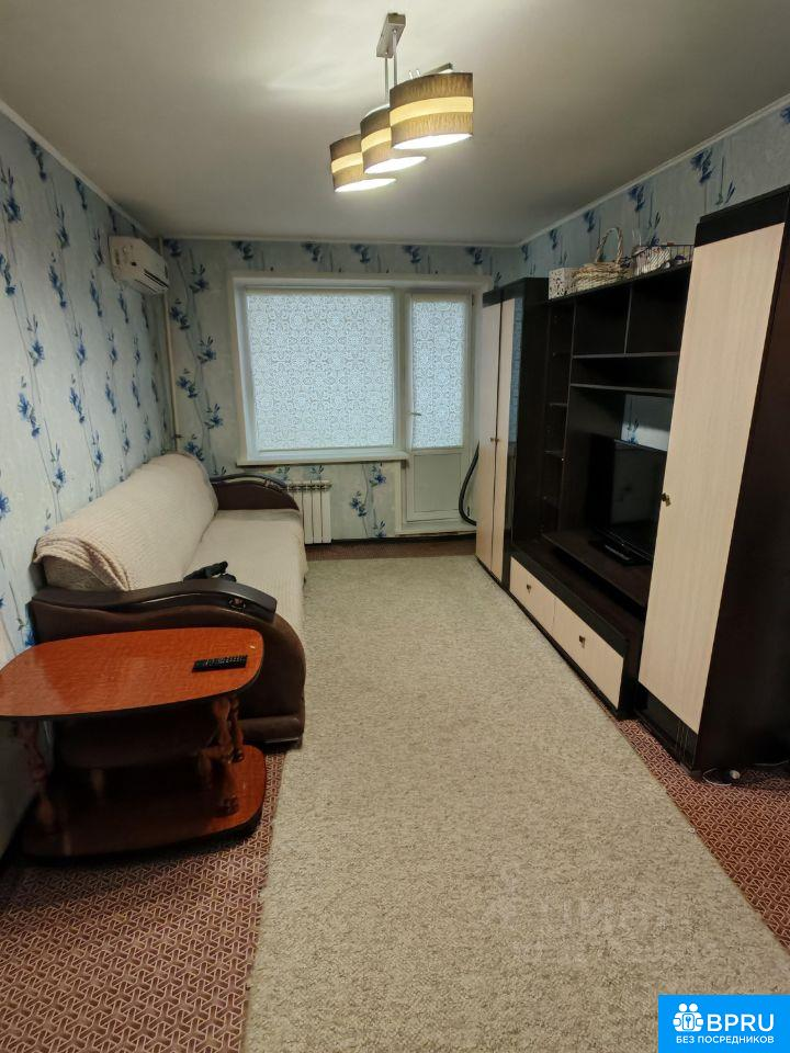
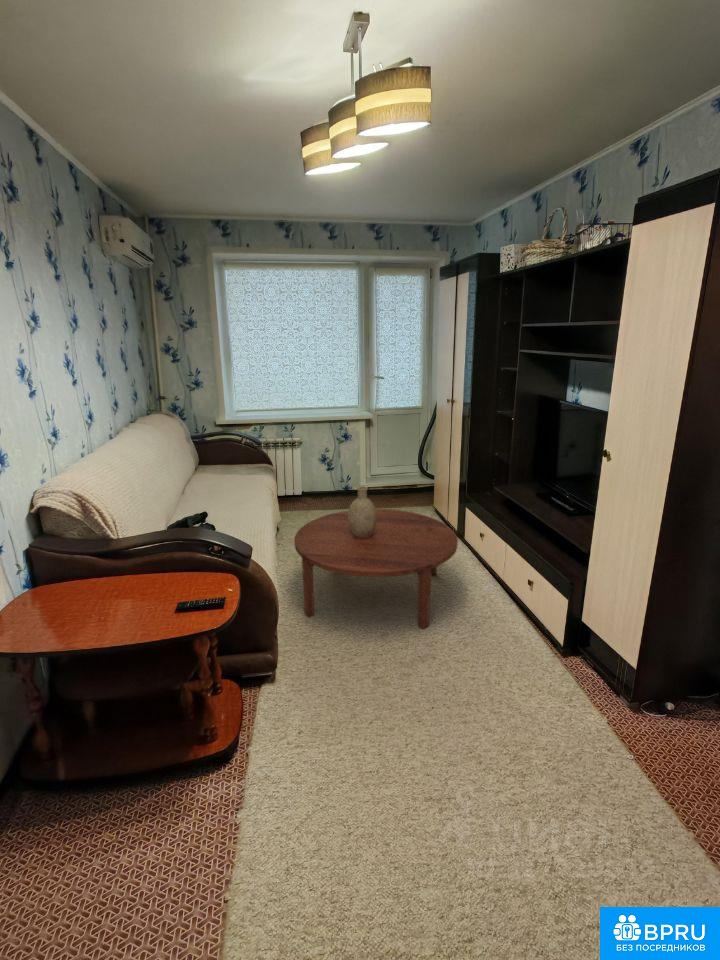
+ coffee table [293,508,459,630]
+ decorative vase [348,485,376,538]
